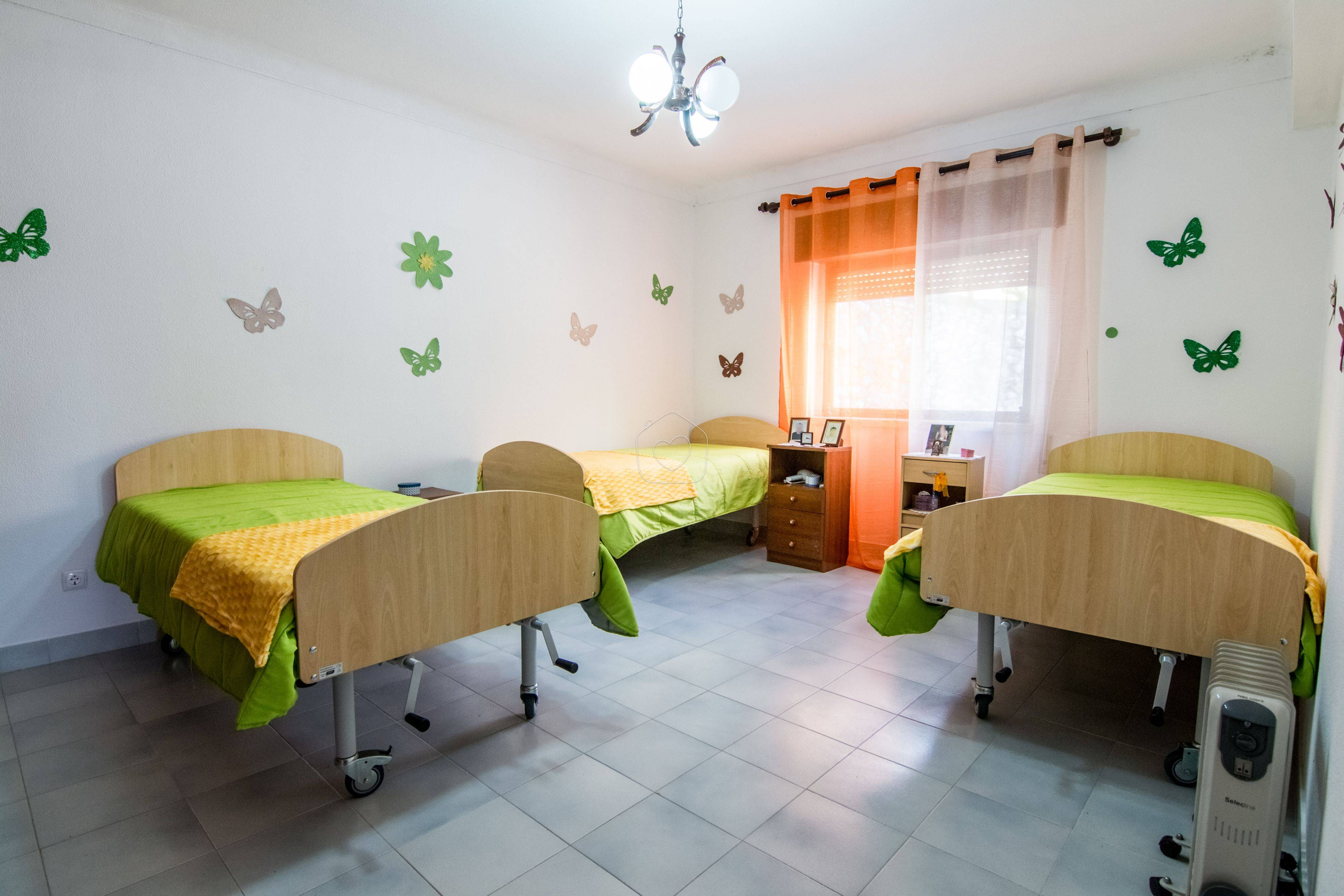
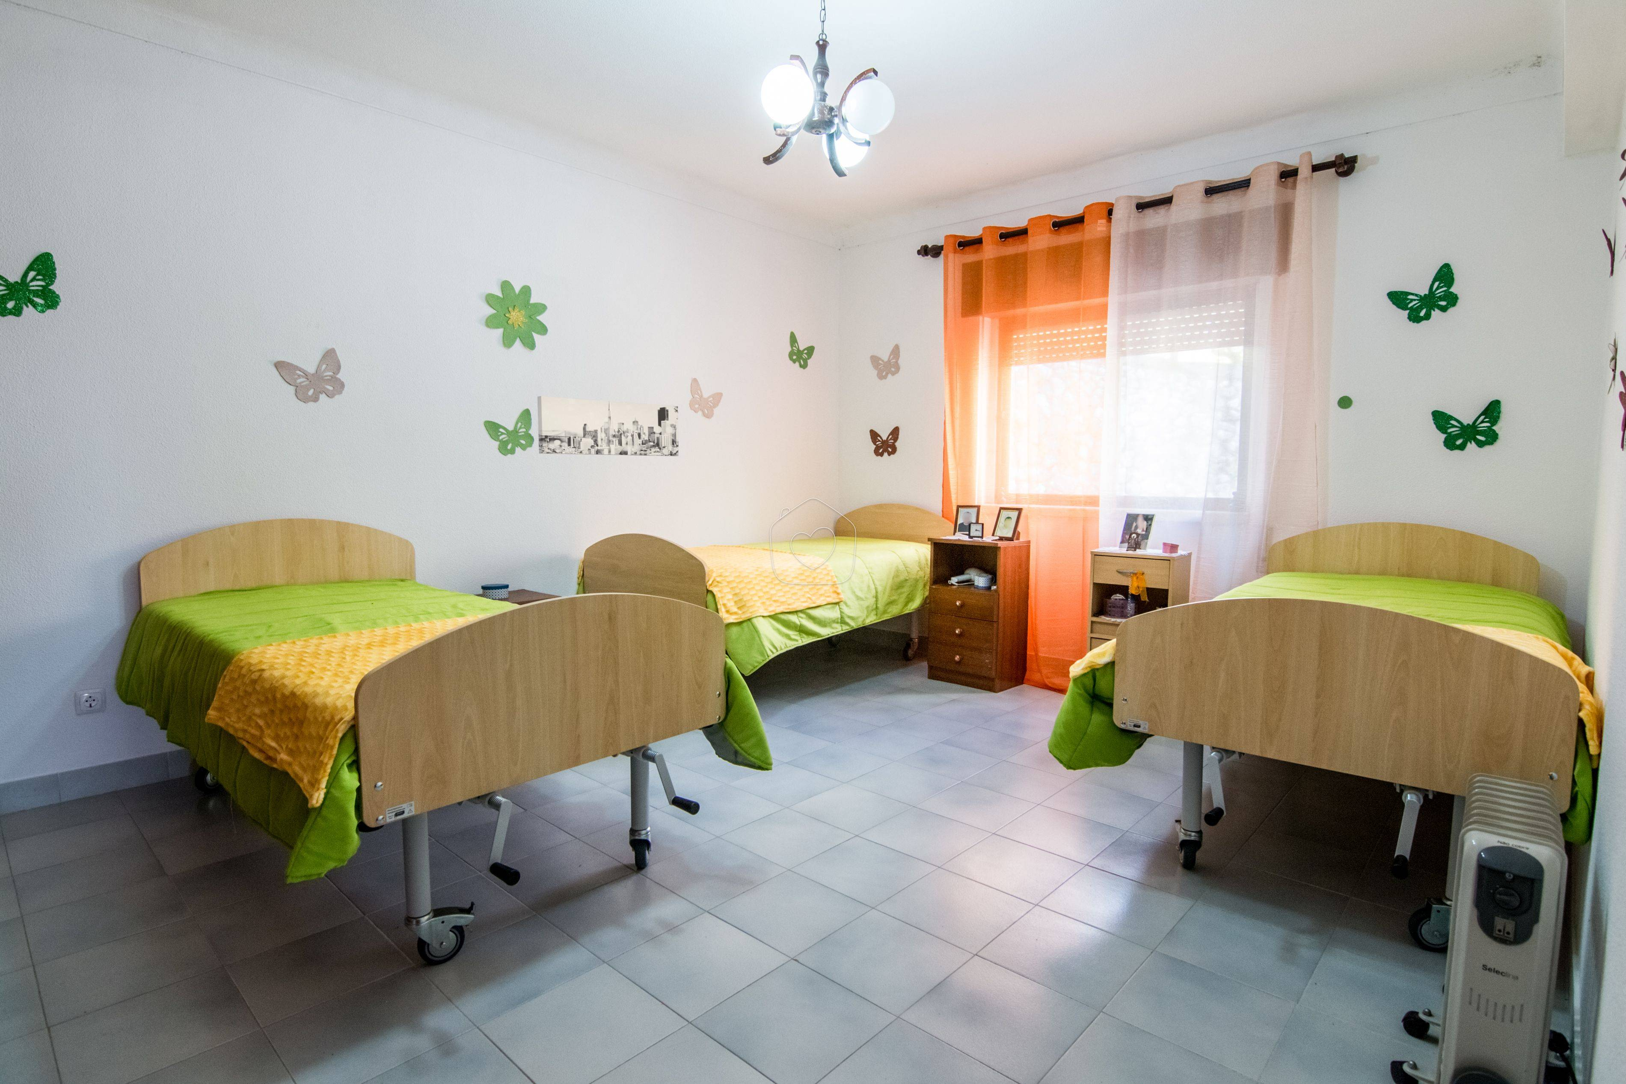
+ wall art [537,396,679,456]
